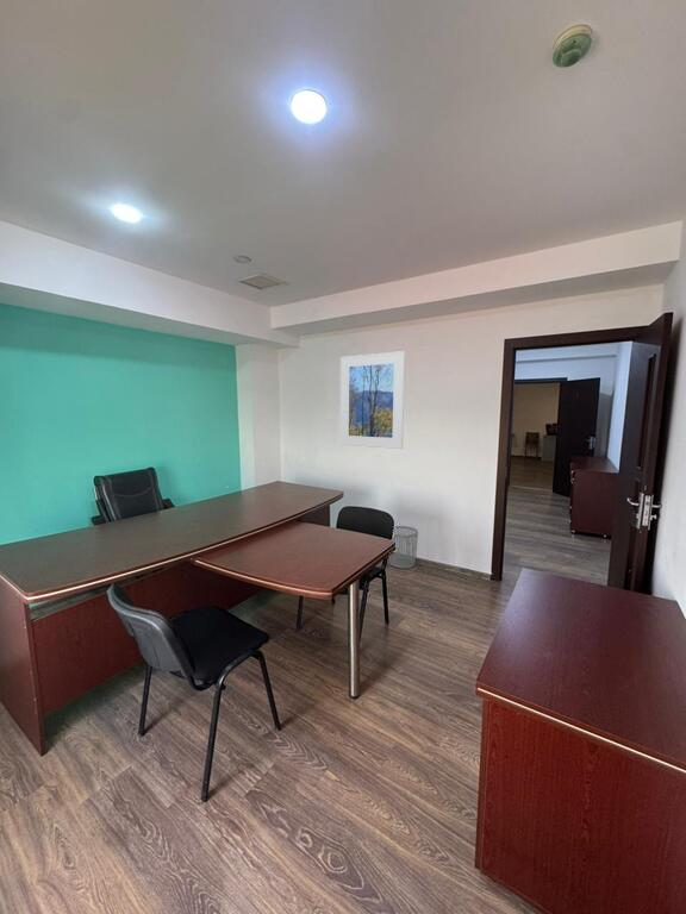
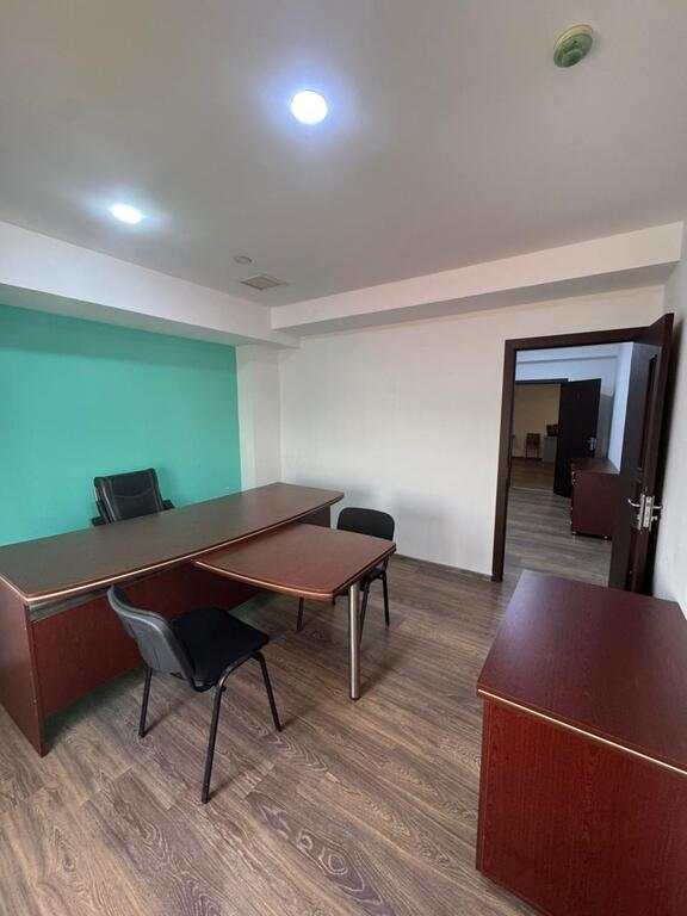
- waste bin [387,525,419,570]
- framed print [339,350,406,450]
